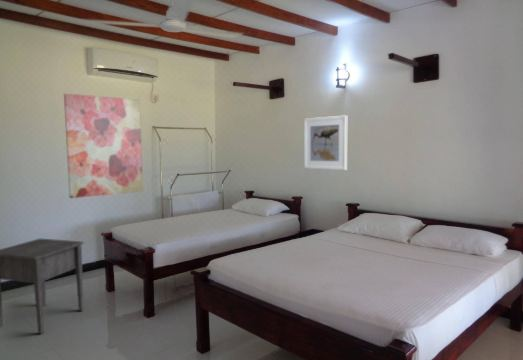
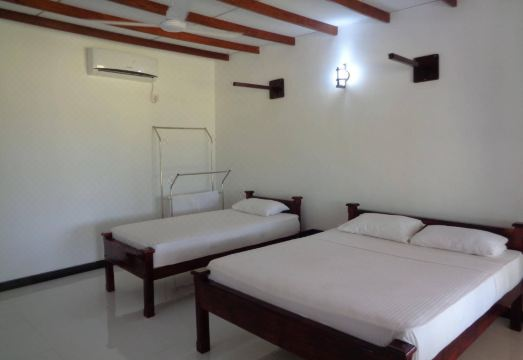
- nightstand [0,238,85,335]
- wall art [63,93,144,199]
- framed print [303,114,348,171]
